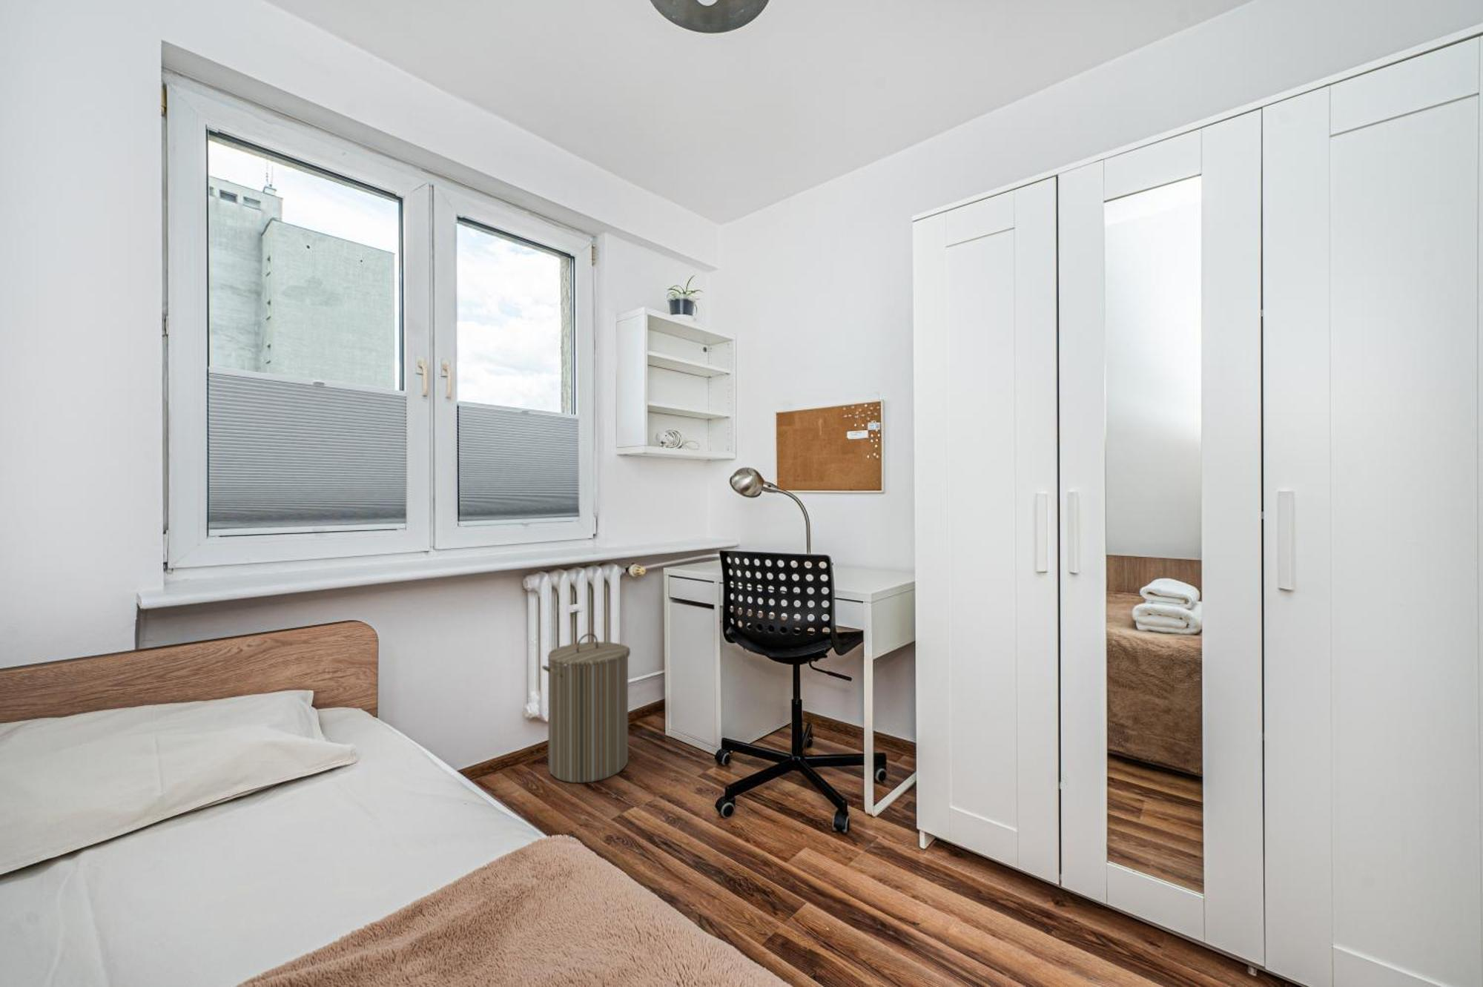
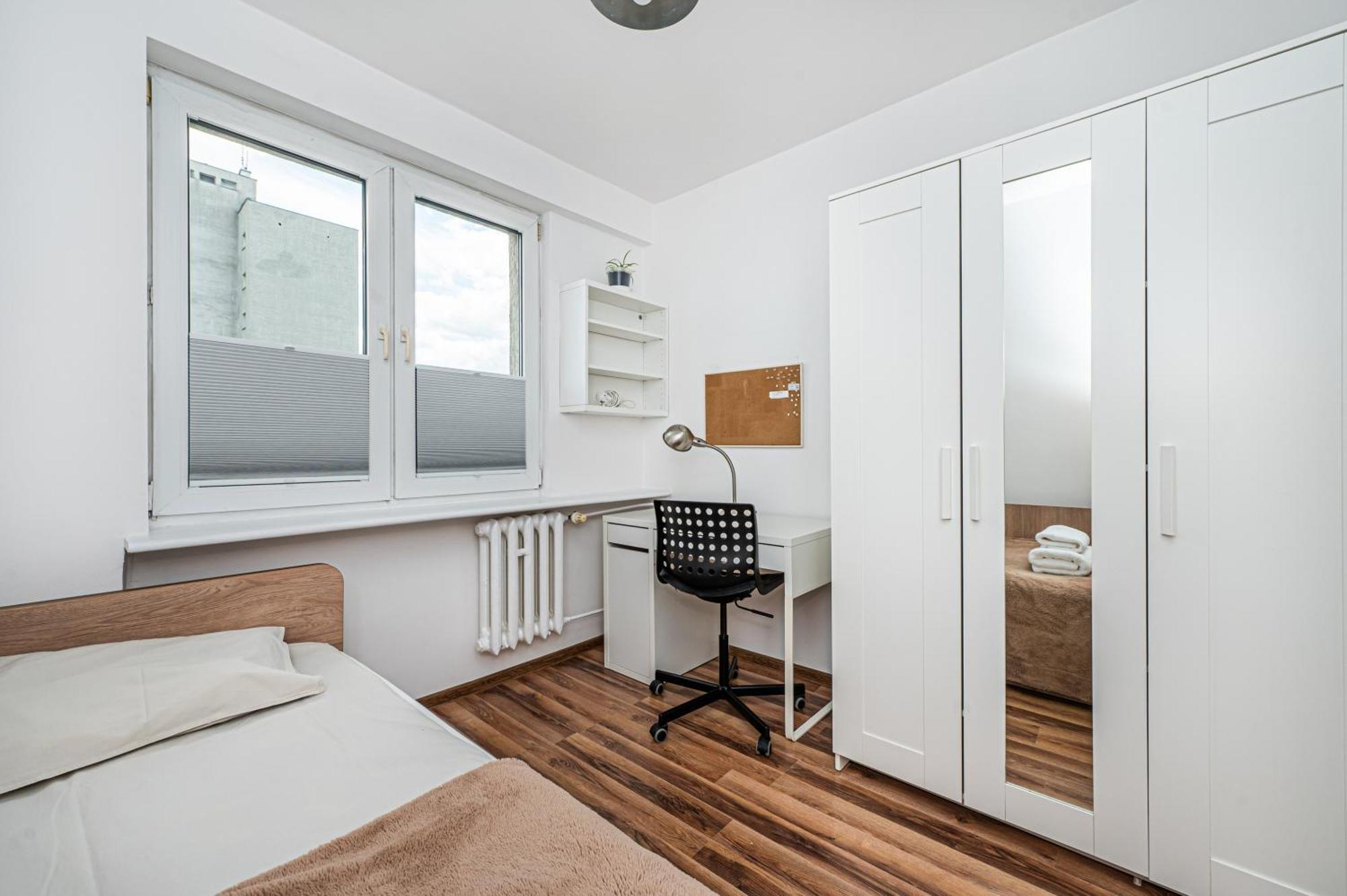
- laundry hamper [542,632,631,784]
